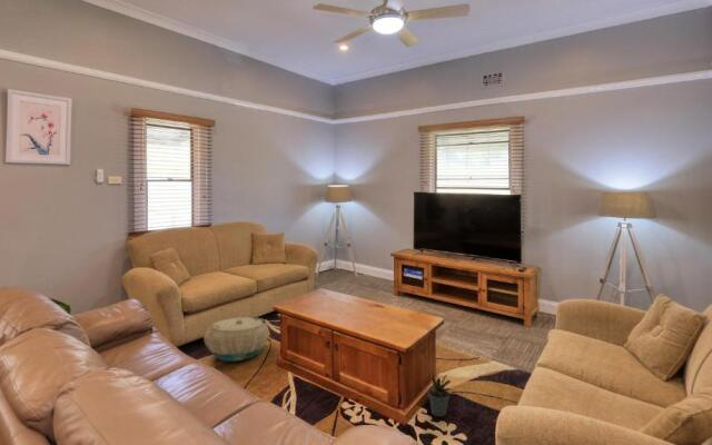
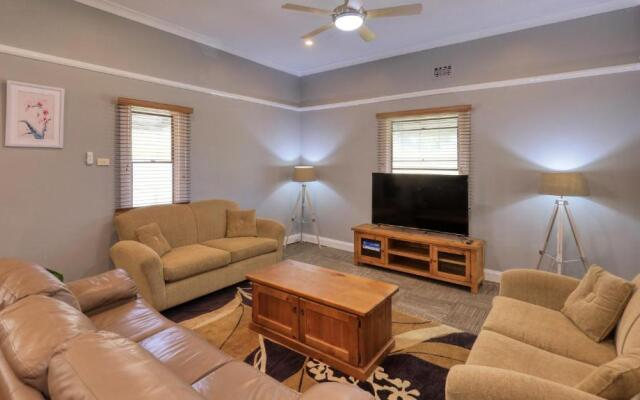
- basket [202,316,270,363]
- potted plant [426,374,454,417]
